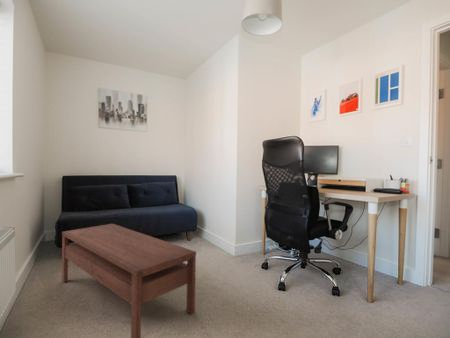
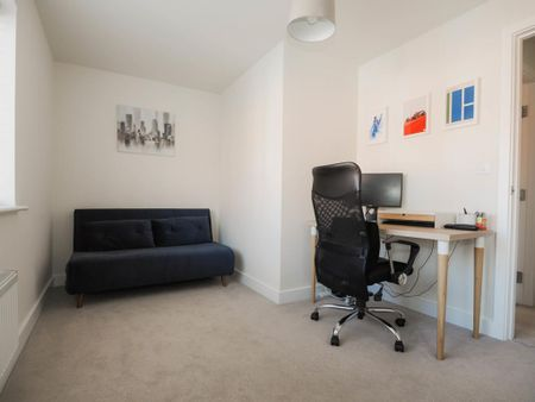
- coffee table [61,223,197,338]
